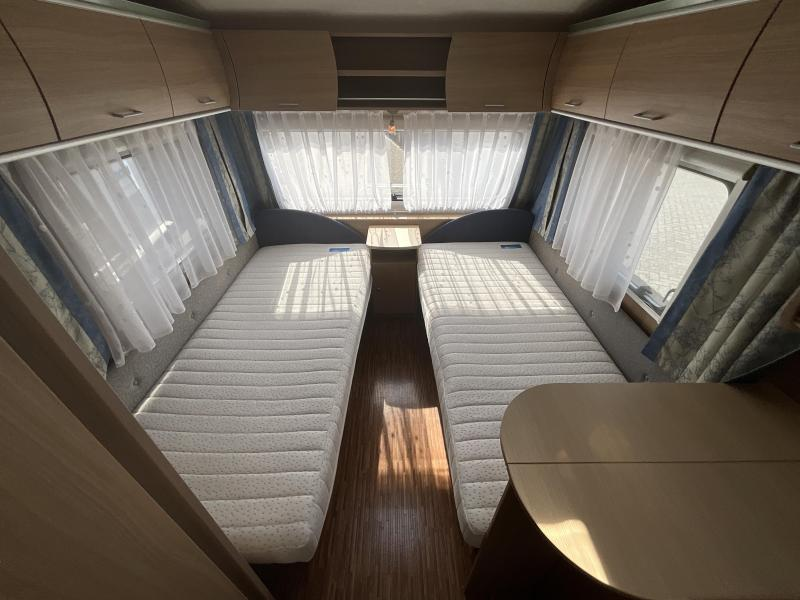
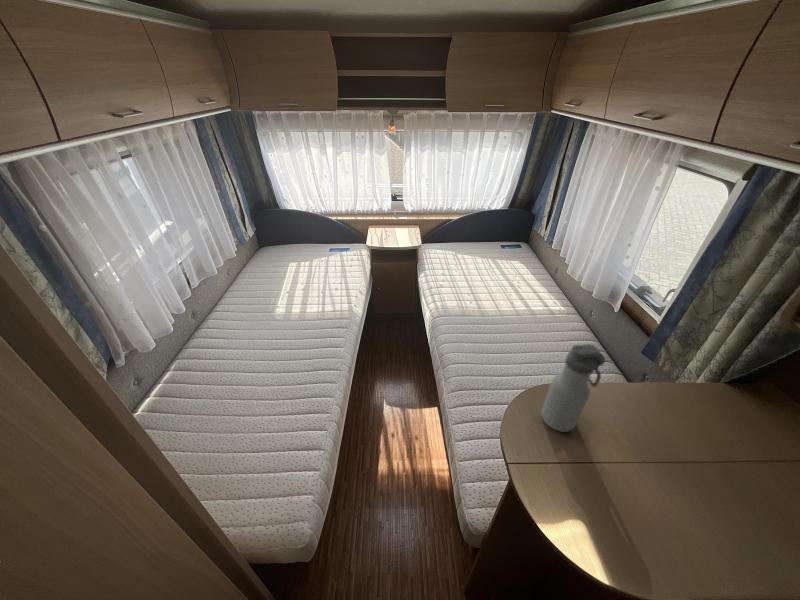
+ water bottle [540,343,606,433]
